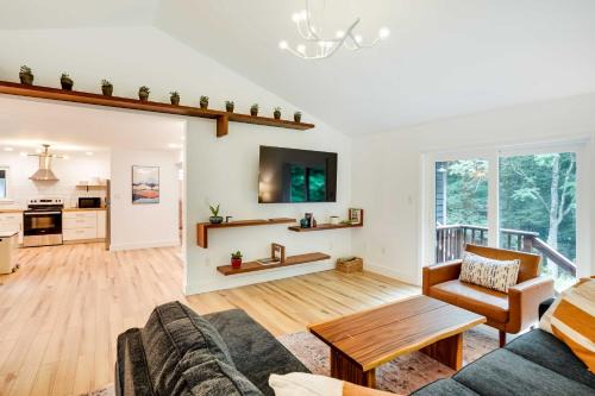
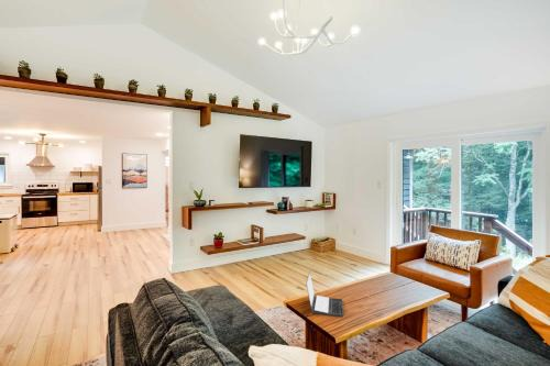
+ laptop [305,270,344,318]
